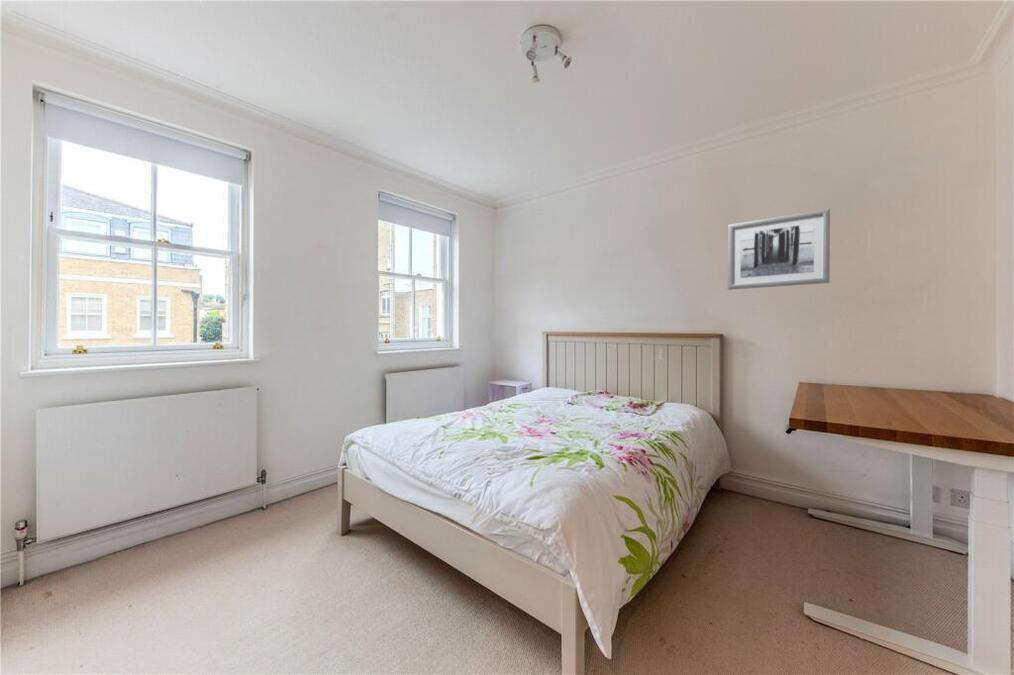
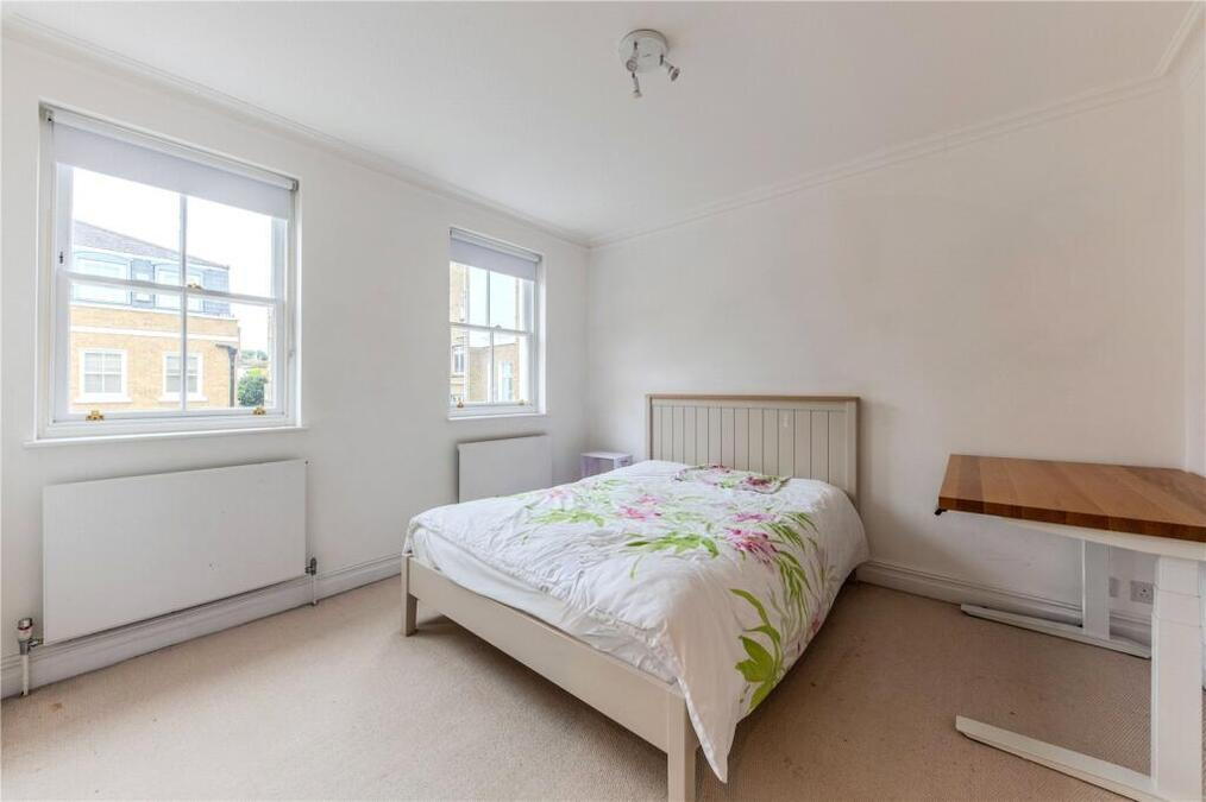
- wall art [727,208,831,291]
